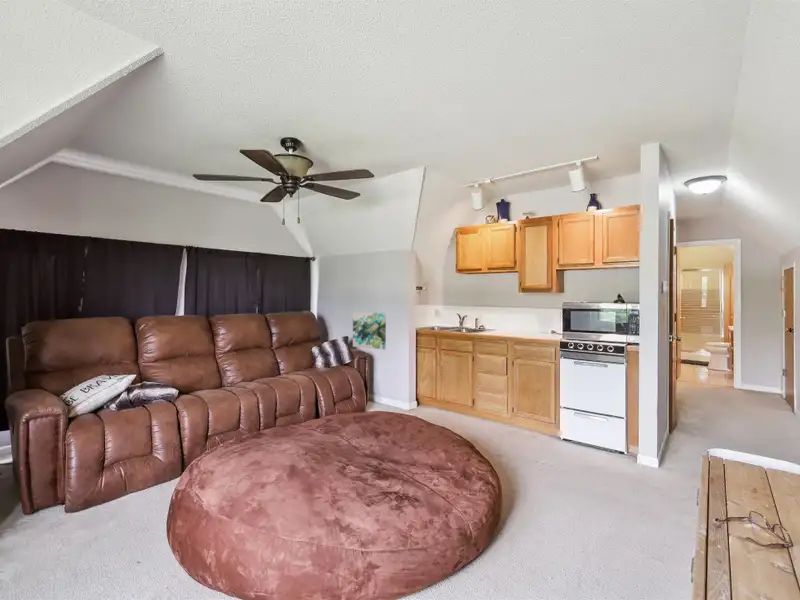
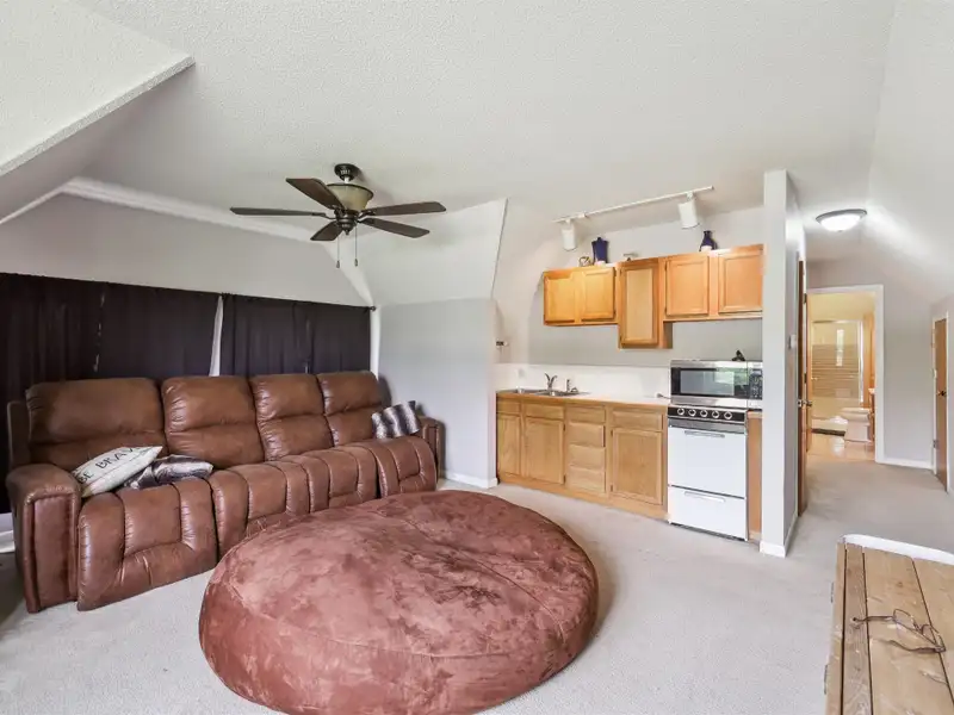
- wall art [352,311,387,351]
